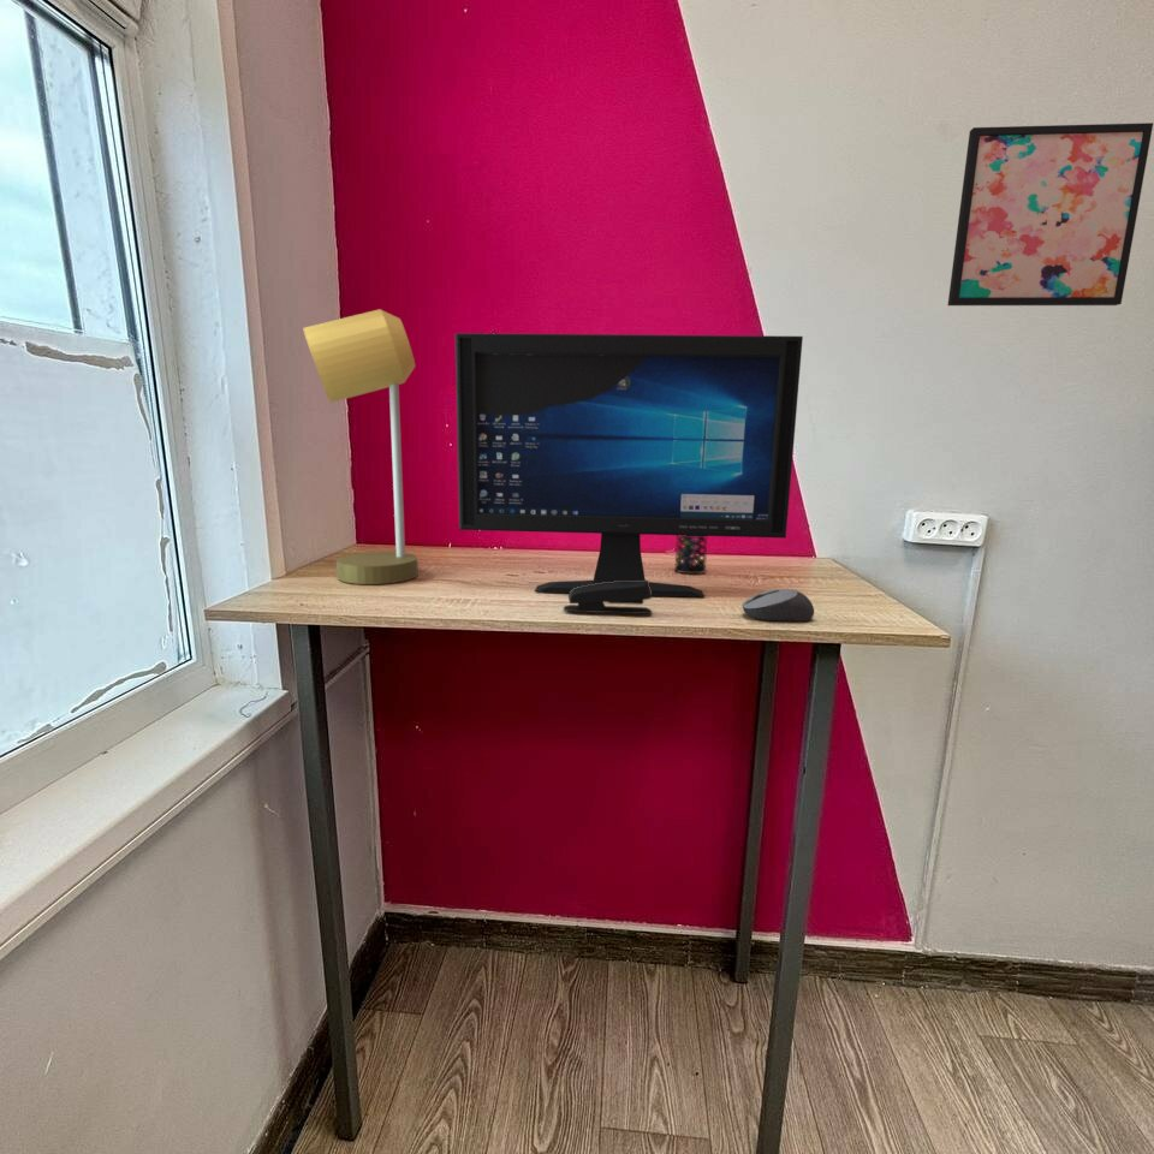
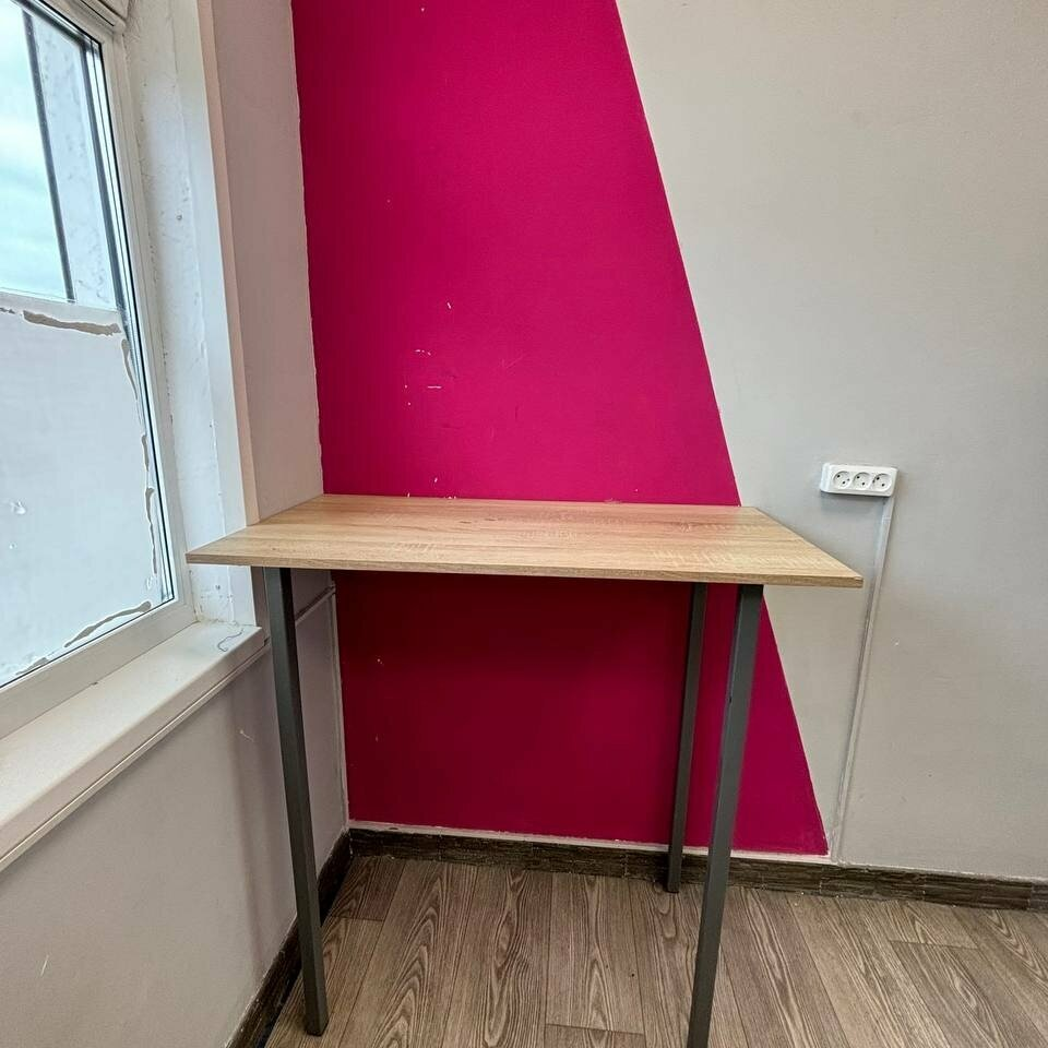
- computer monitor [454,332,804,597]
- stapler [563,579,654,615]
- pen holder [673,535,708,575]
- desk lamp [302,308,420,585]
- wall art [947,121,1154,307]
- computer mouse [740,588,815,621]
